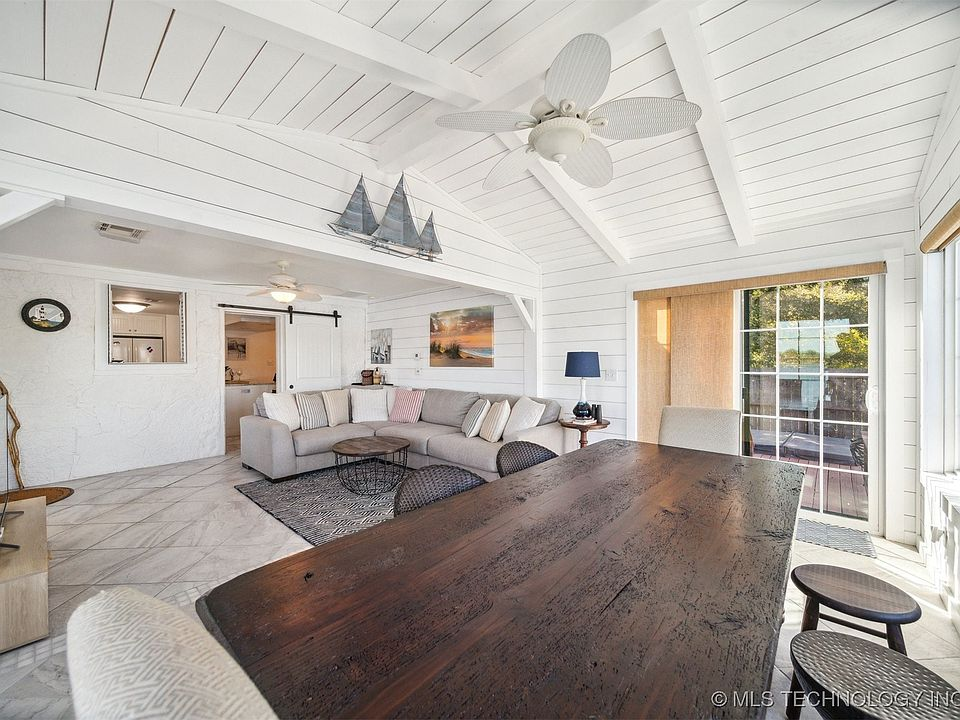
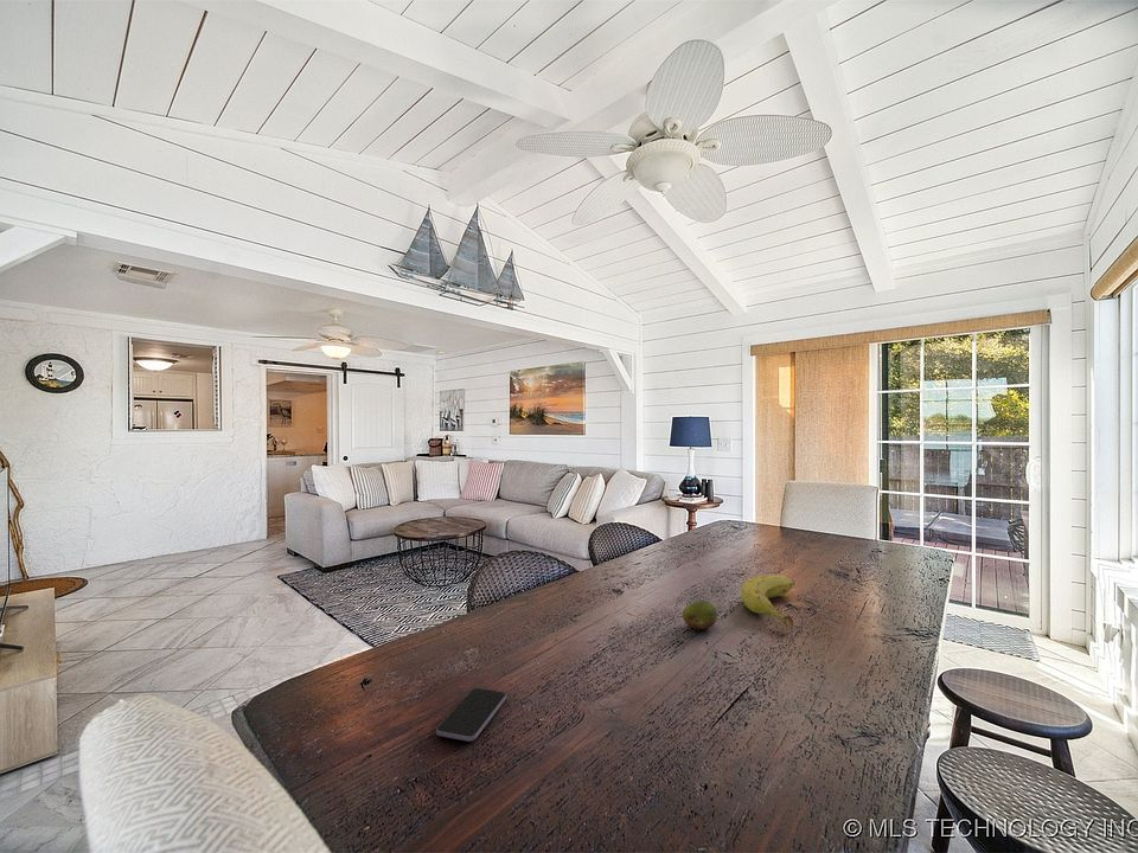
+ banana [740,573,797,629]
+ fruit [682,599,718,630]
+ smartphone [435,687,507,743]
